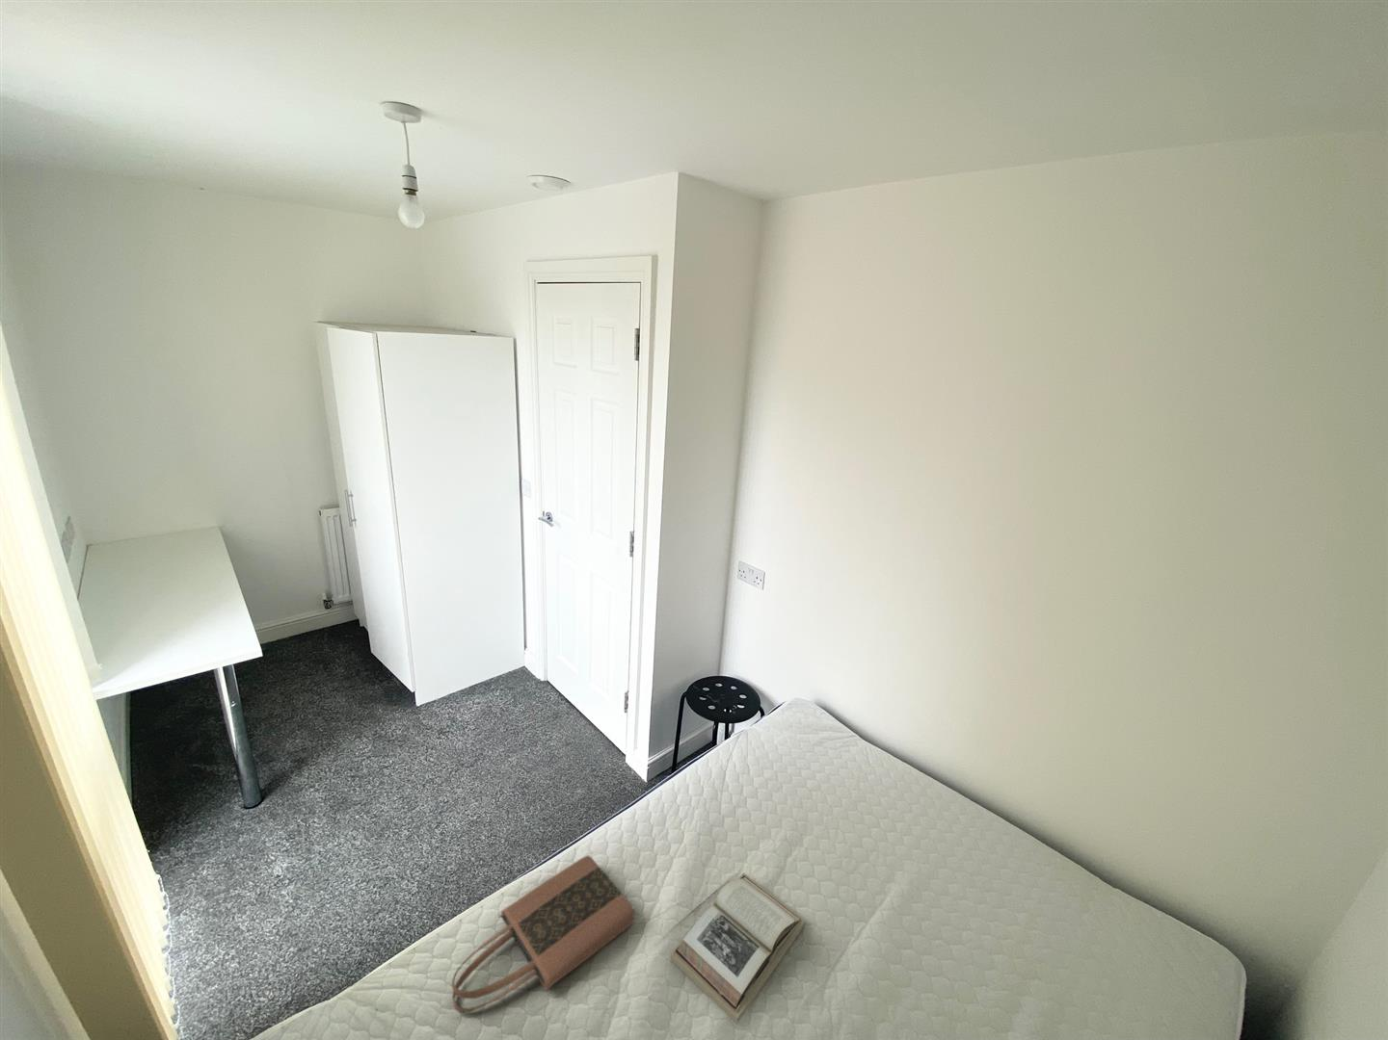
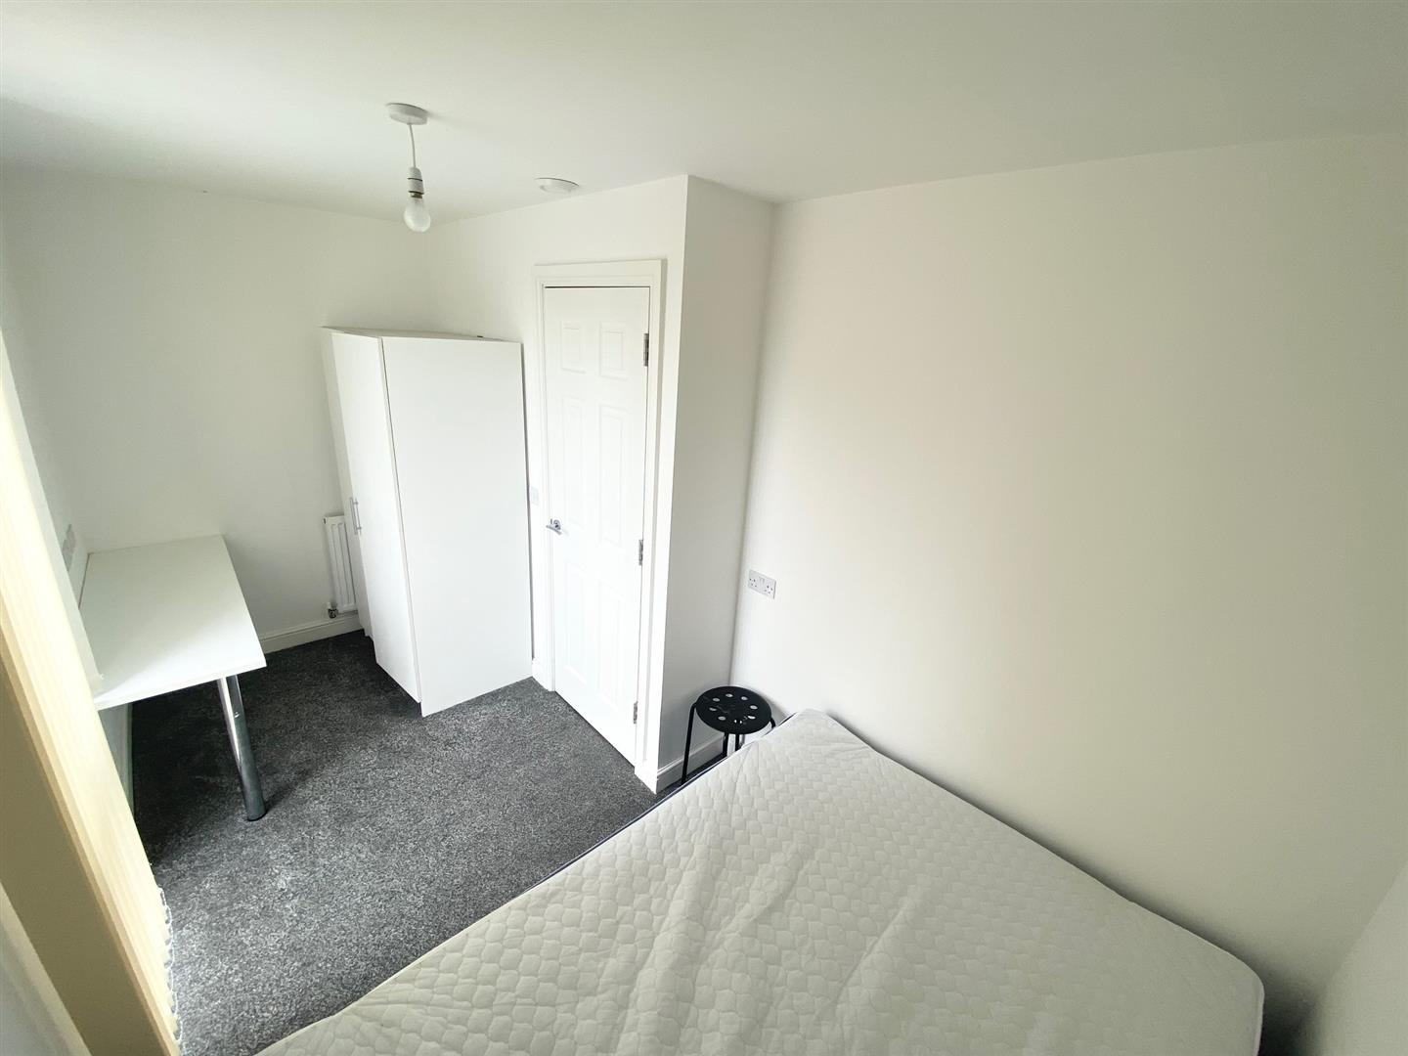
- tote bag [451,855,636,1013]
- book [670,873,807,1025]
